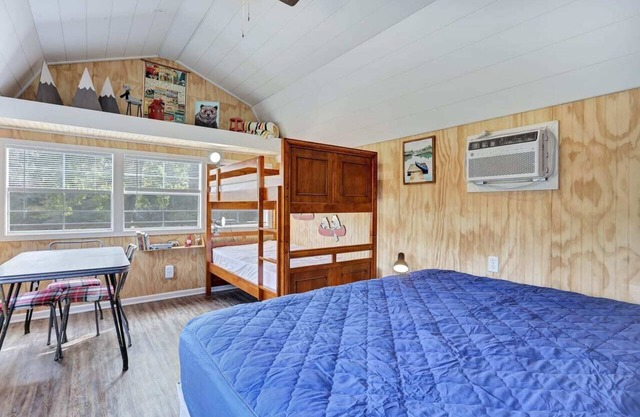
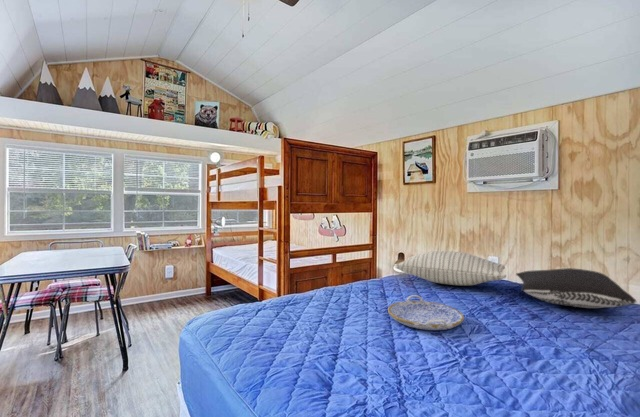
+ serving tray [387,294,465,331]
+ pillow [515,267,637,309]
+ pillow [393,250,507,287]
